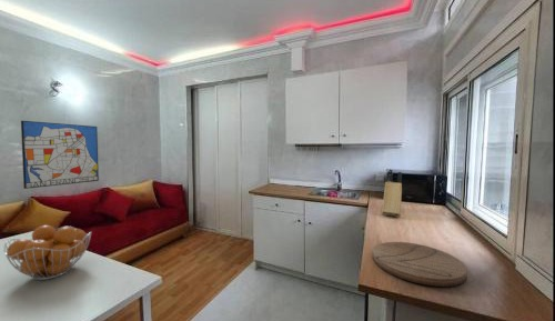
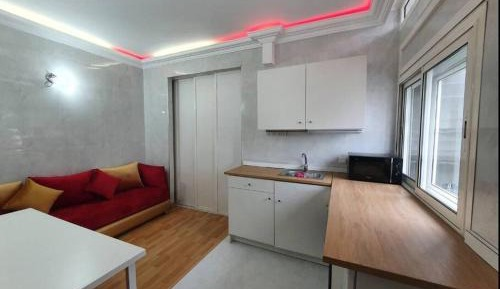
- fruit basket [3,224,93,281]
- knife block [381,169,403,218]
- wall art [20,120,100,190]
- cutting board [372,241,468,288]
